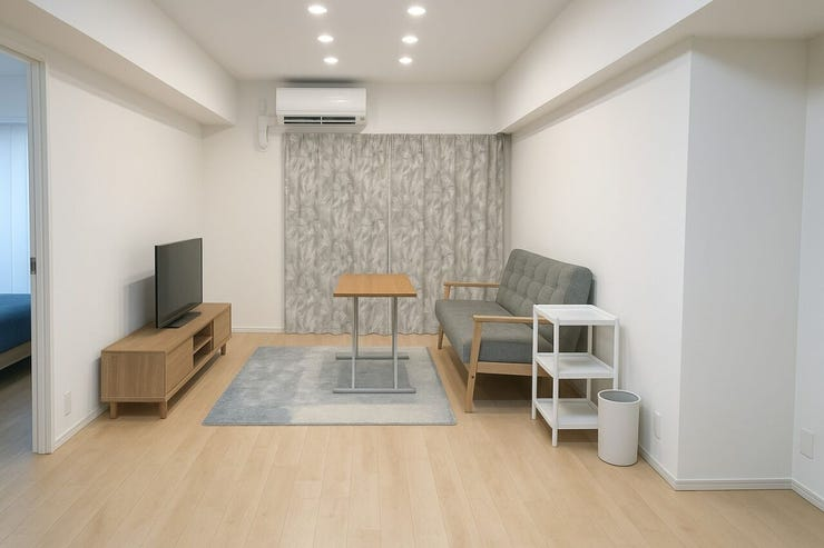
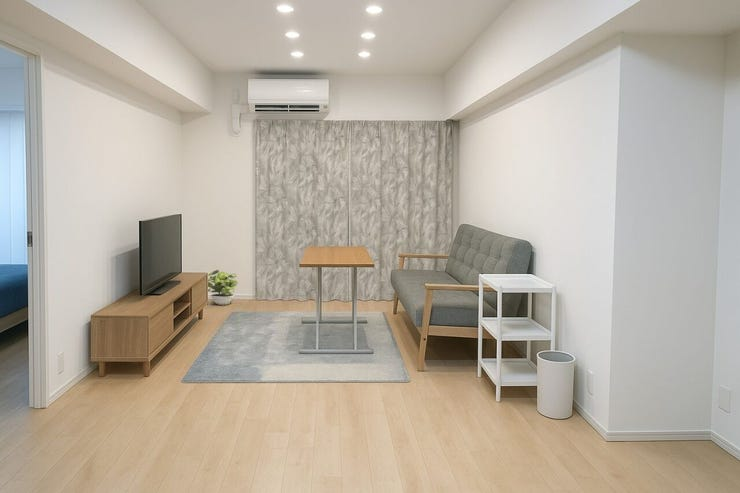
+ potted plant [207,269,239,306]
